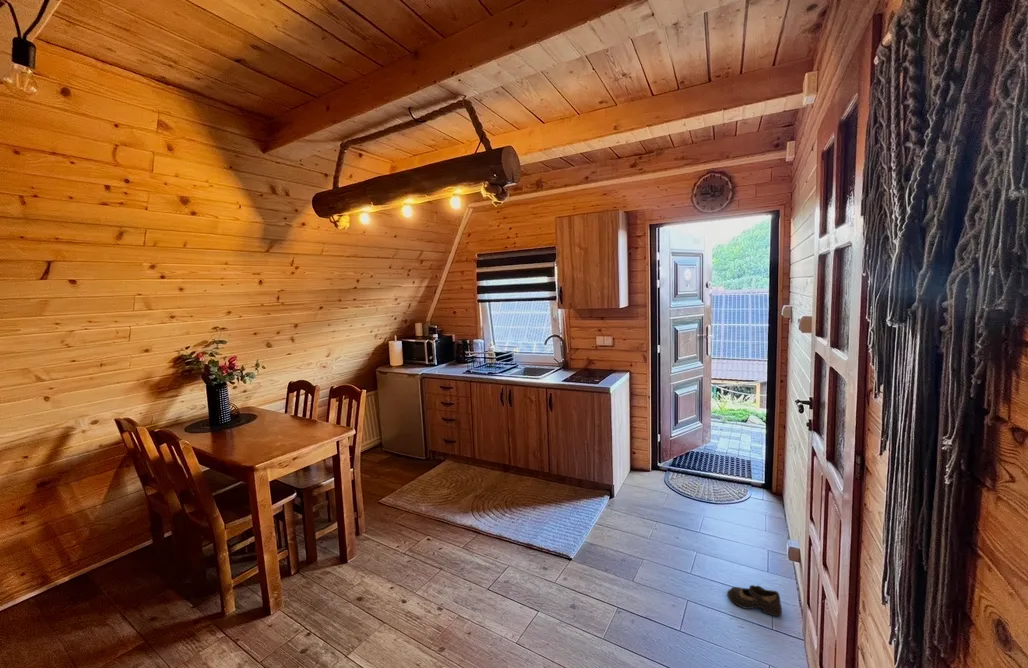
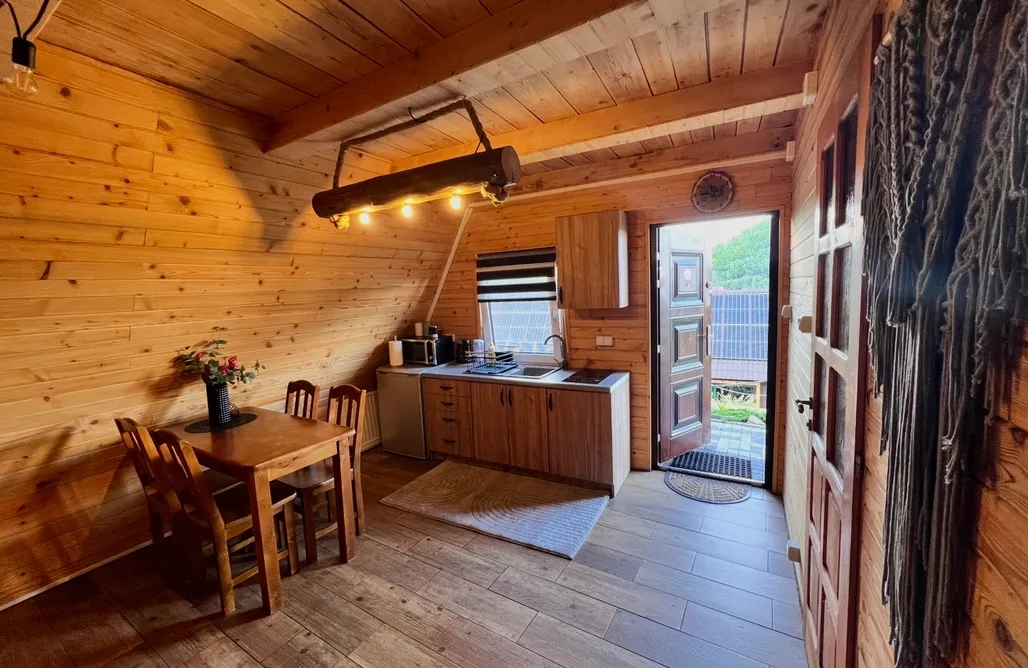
- shoe [726,584,783,617]
